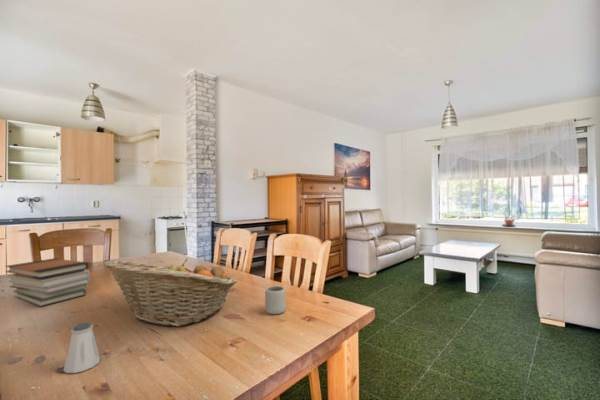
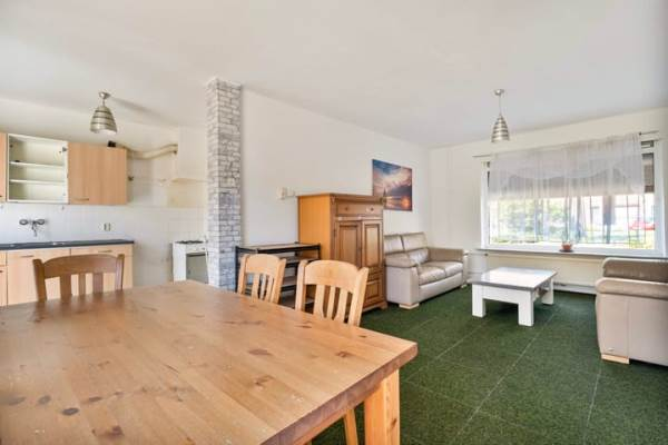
- fruit basket [103,257,238,327]
- cup [264,285,287,315]
- saltshaker [62,321,101,374]
- book stack [4,257,91,308]
